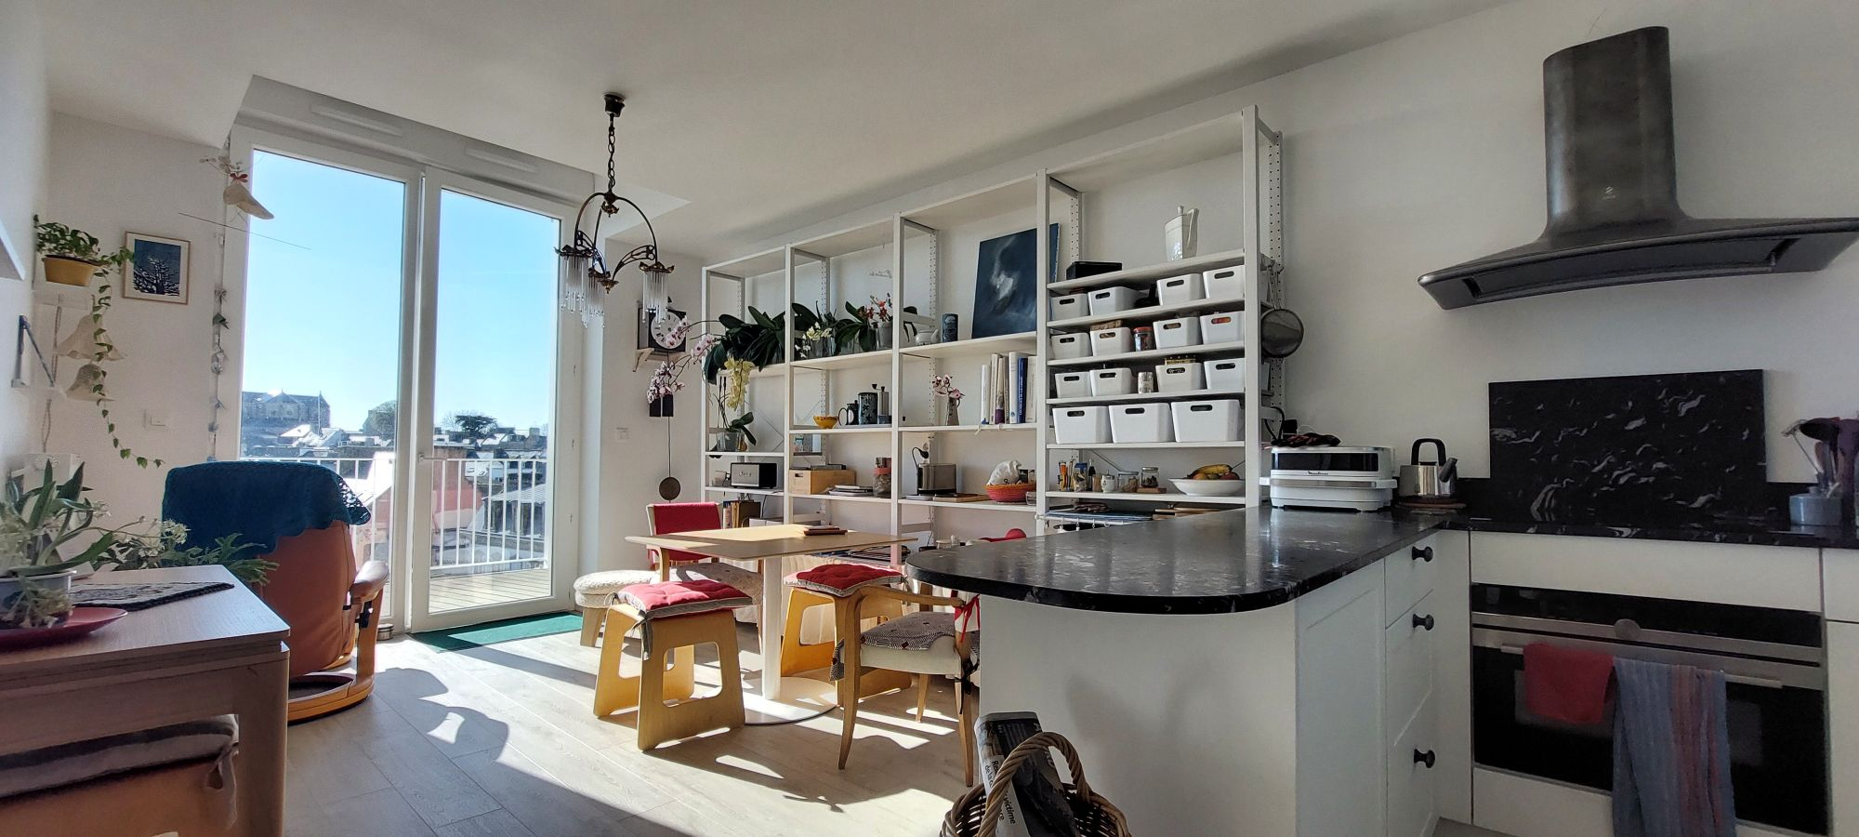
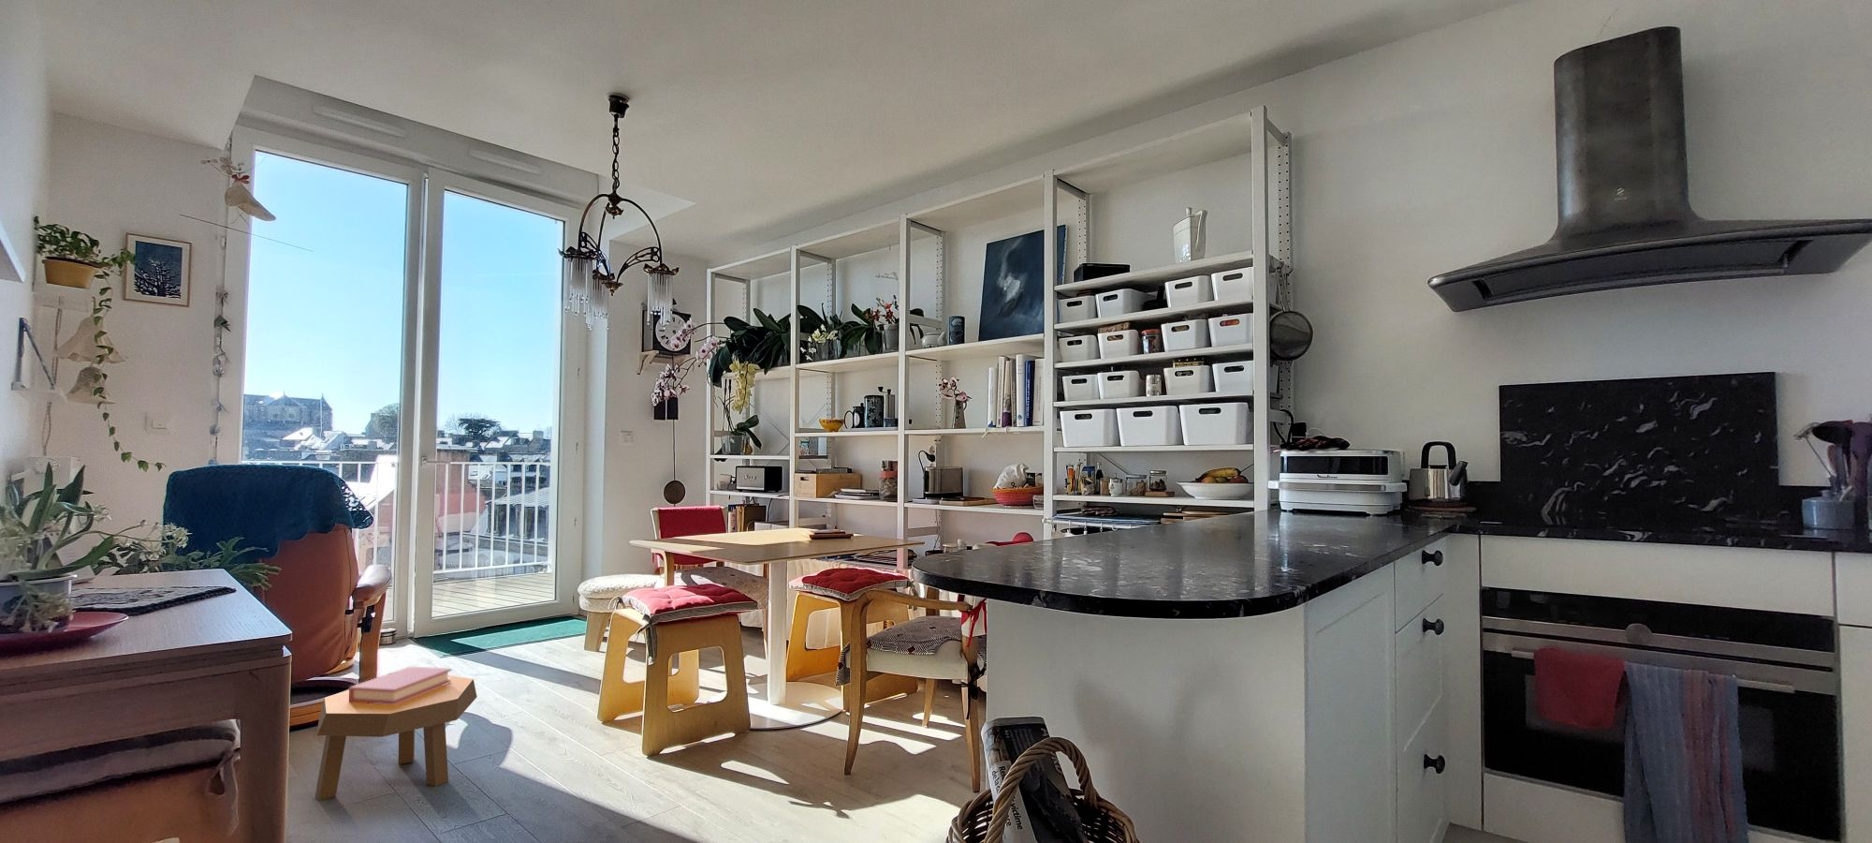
+ footstool [314,675,479,801]
+ book [349,666,452,704]
